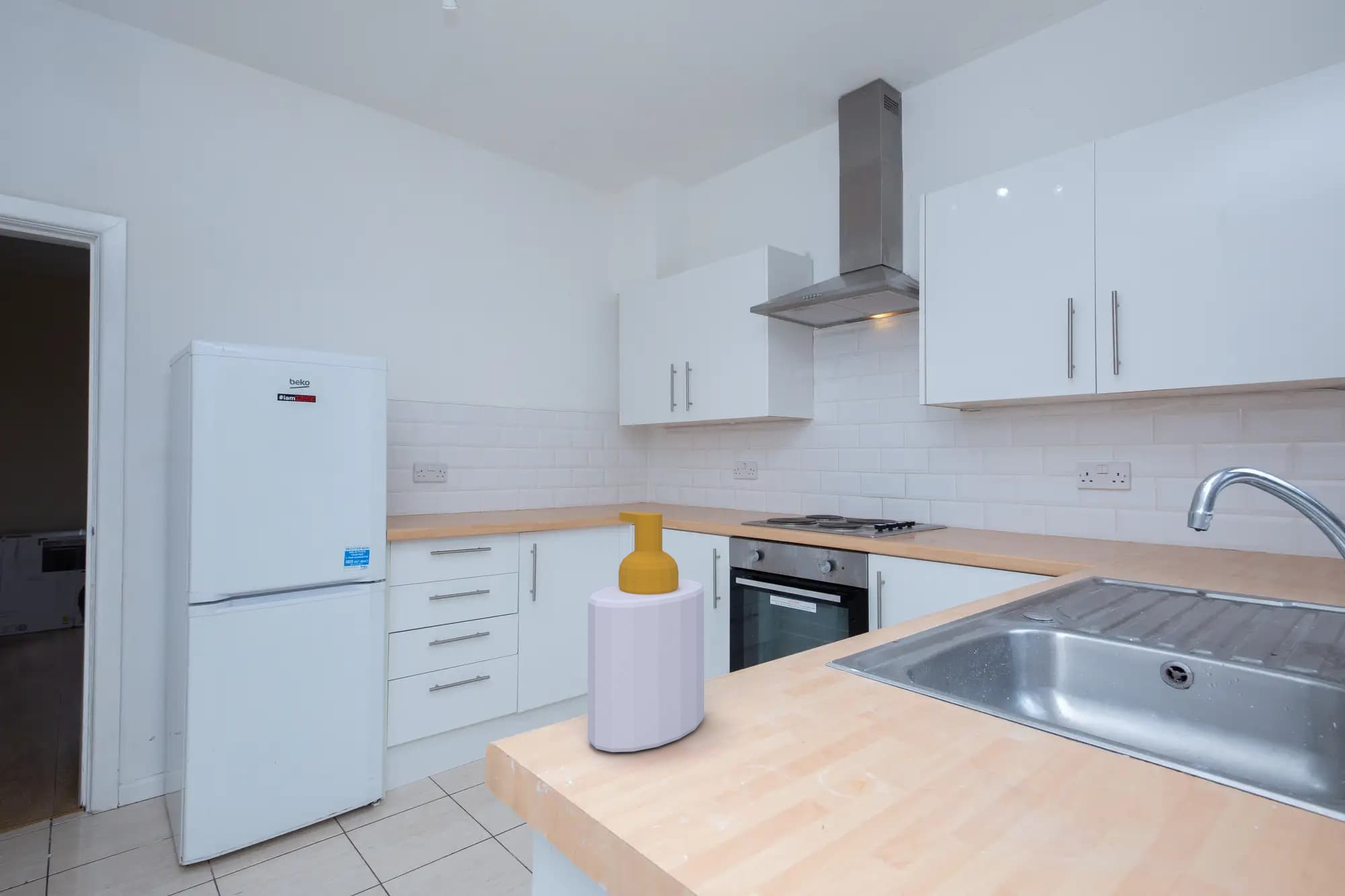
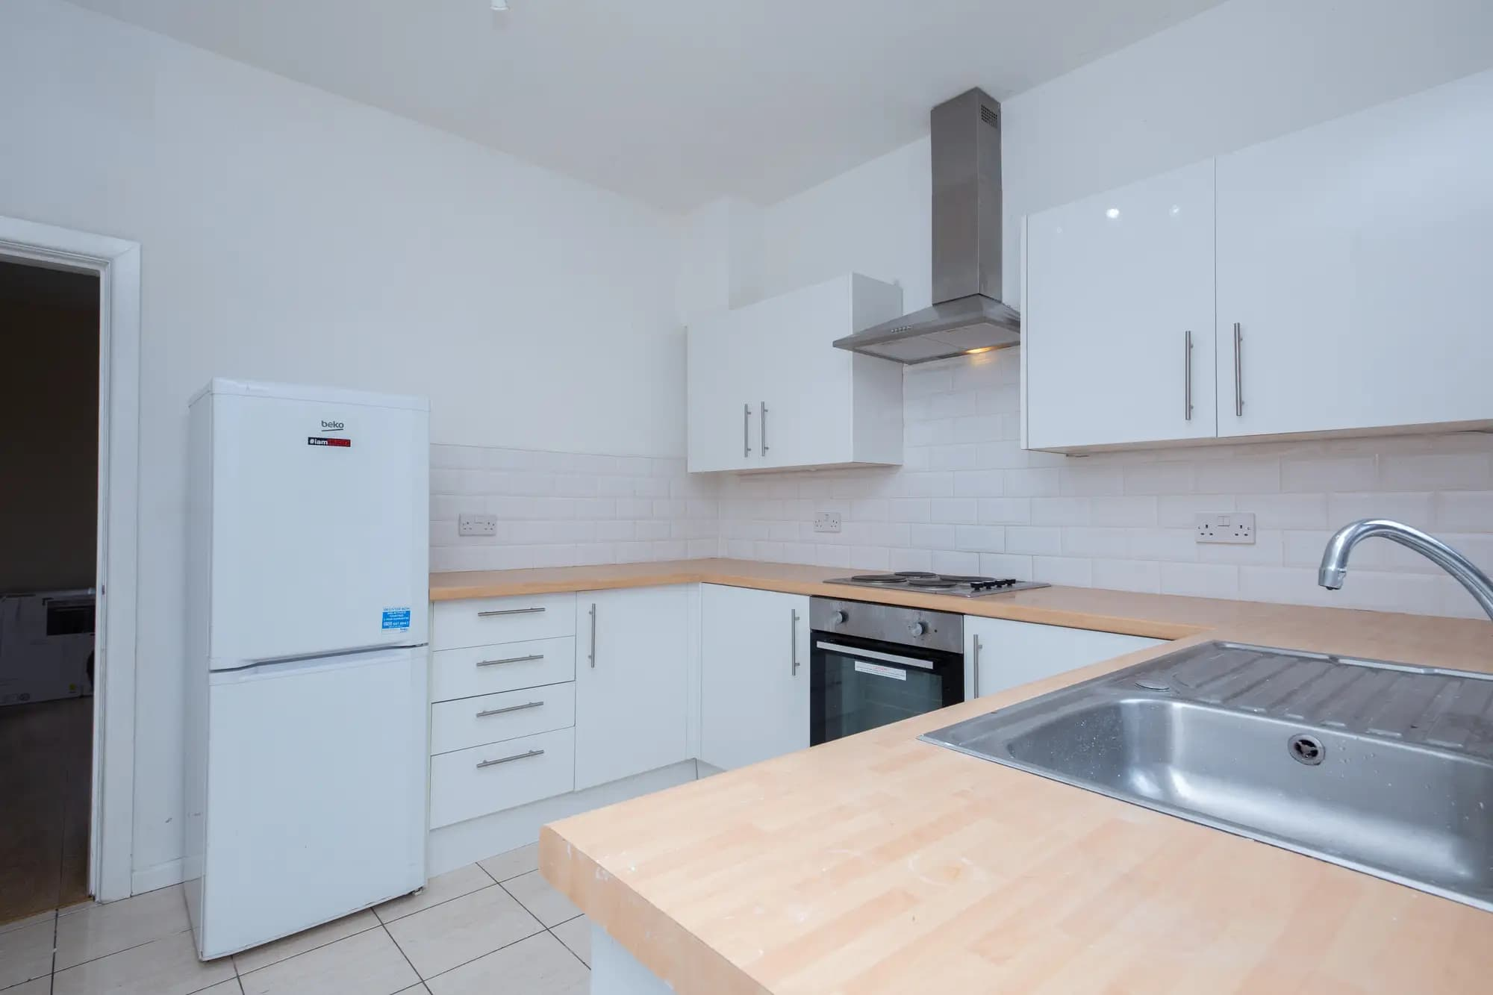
- soap bottle [587,511,705,753]
